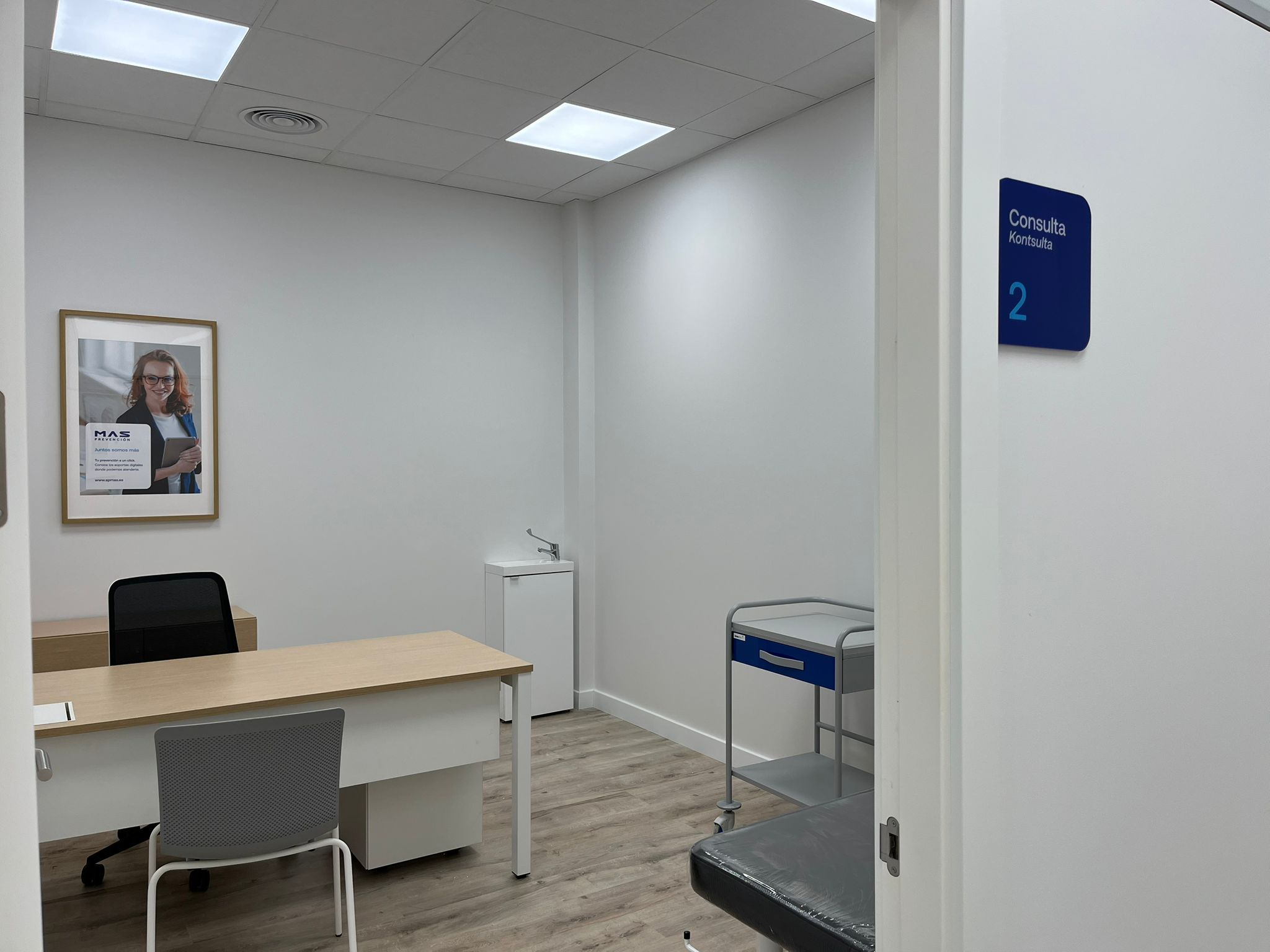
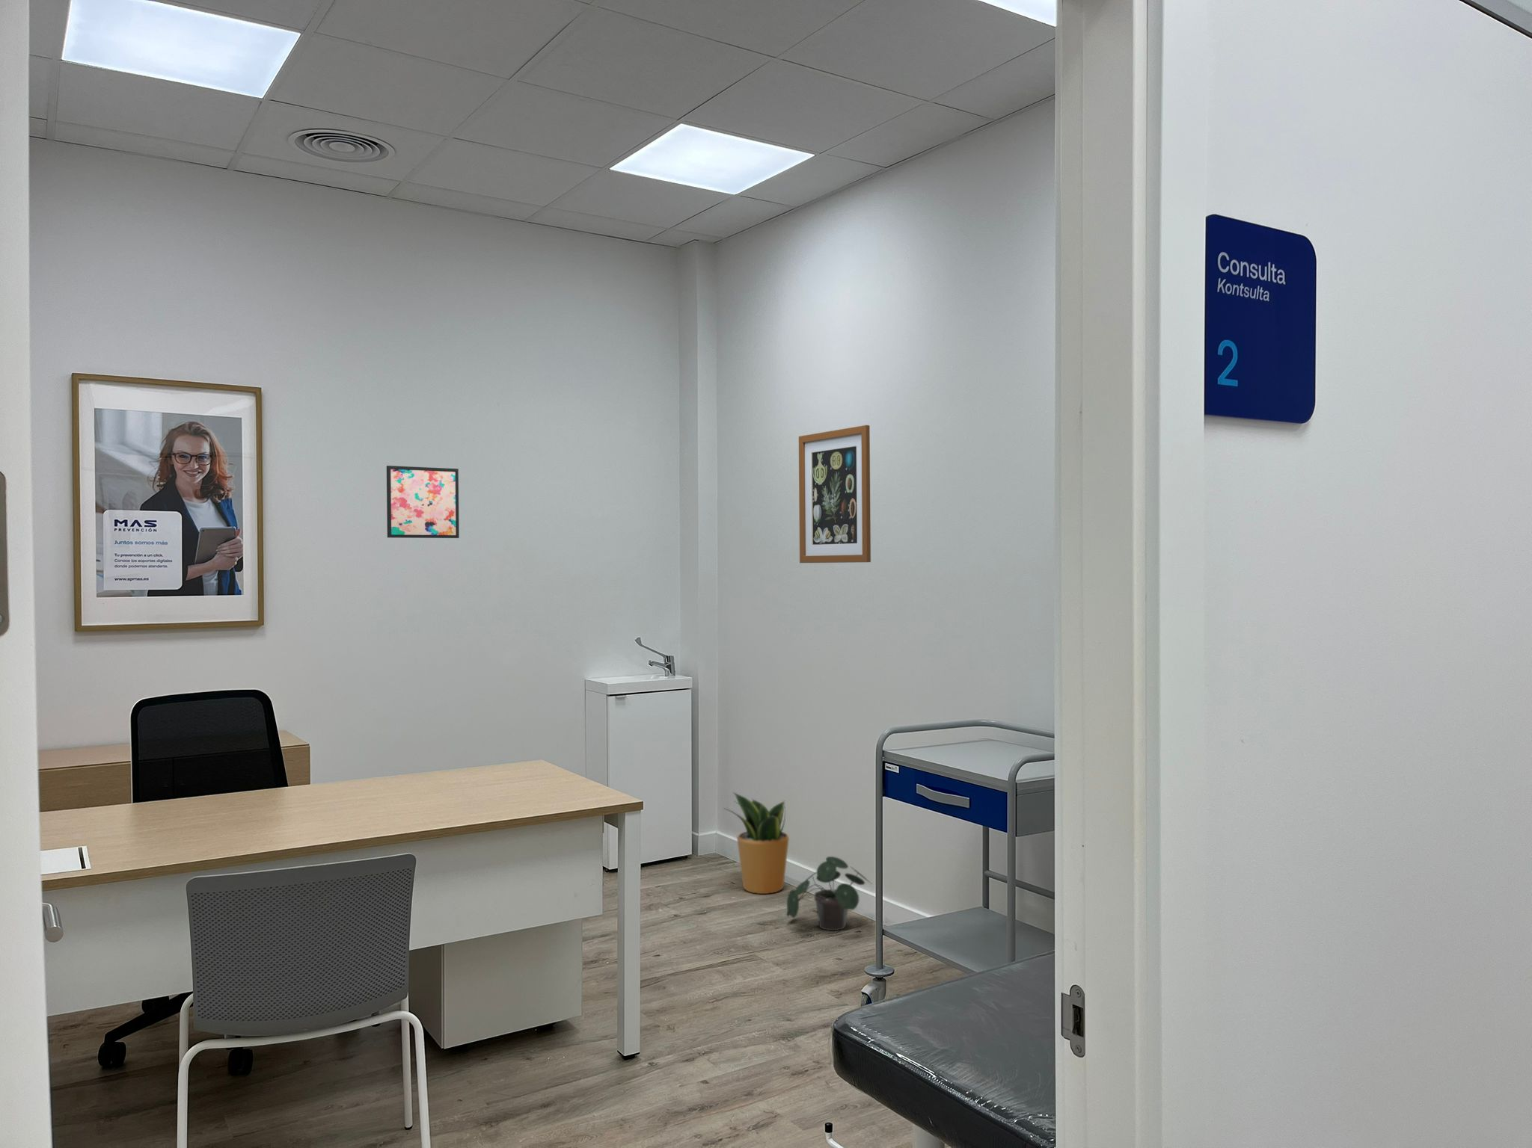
+ wall art [386,465,460,539]
+ potted plant [721,791,790,895]
+ potted plant [787,856,871,931]
+ wall art [799,424,871,563]
